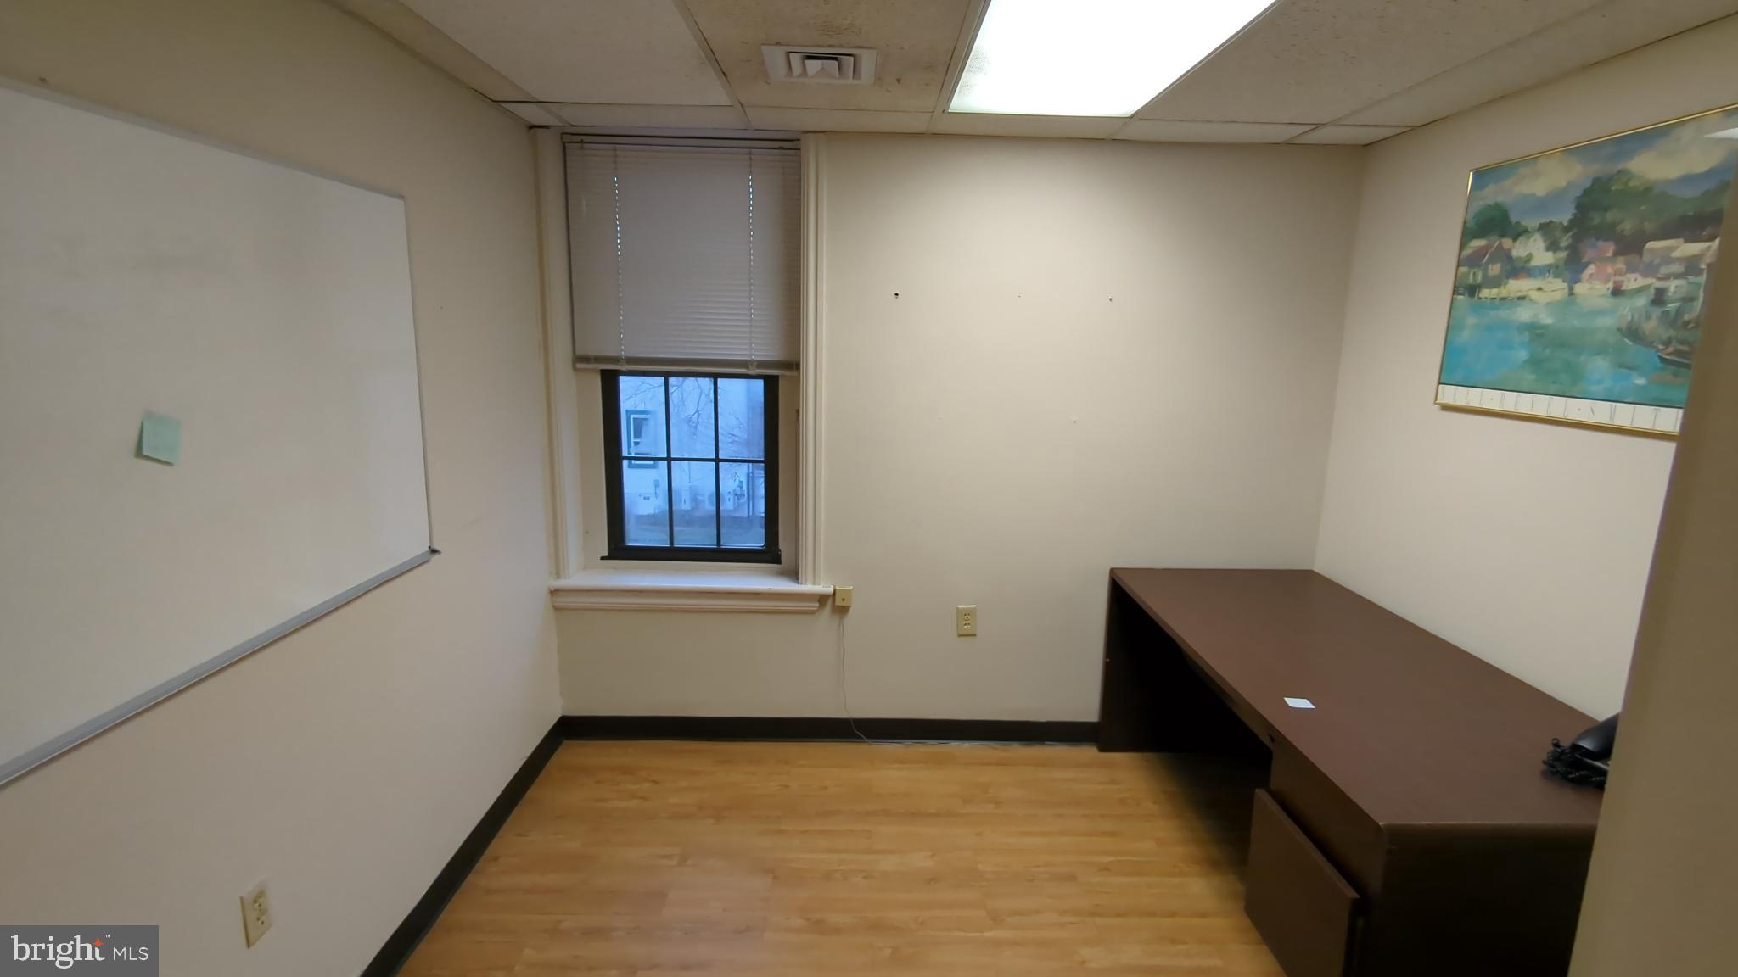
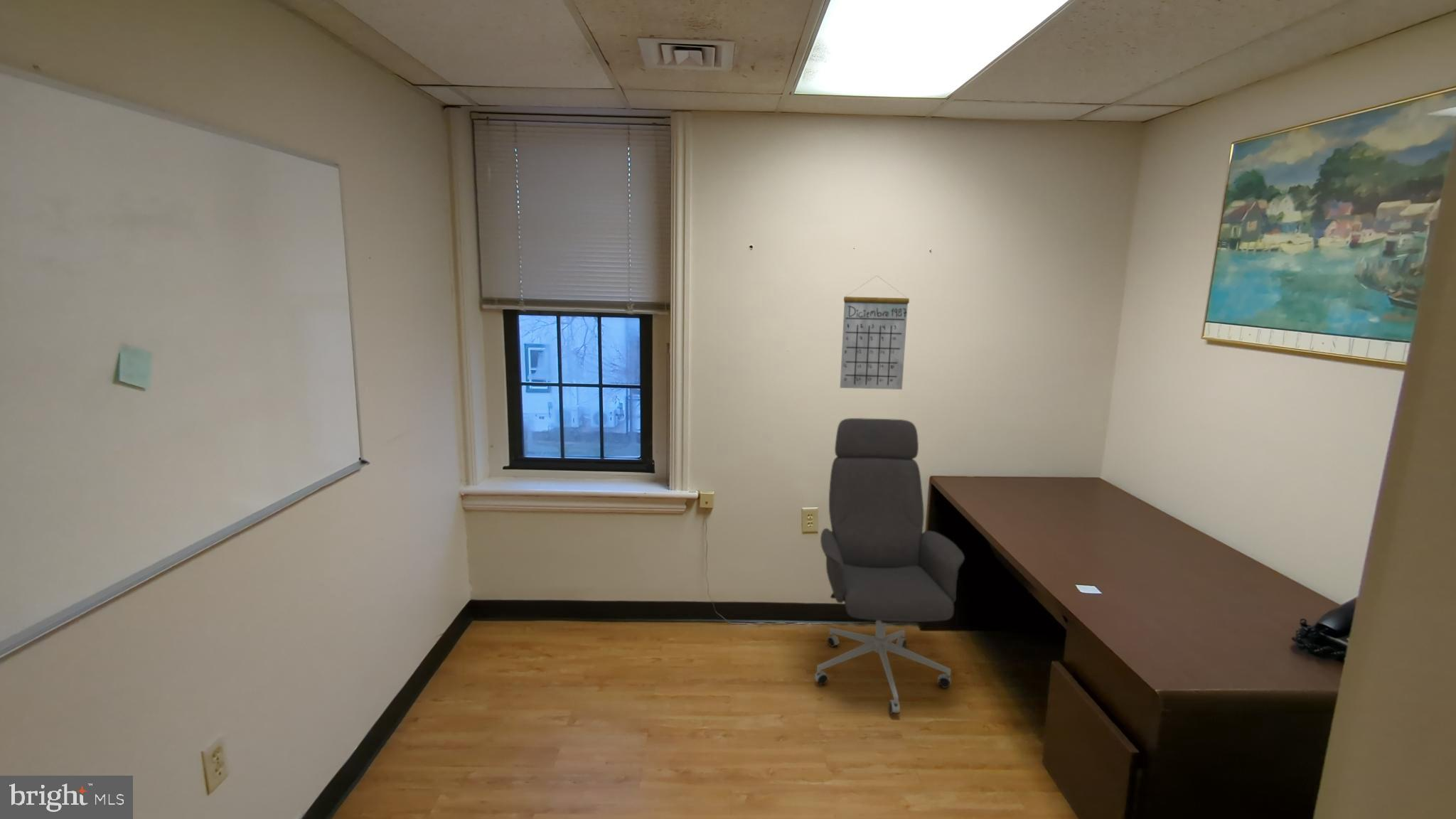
+ office chair [813,417,965,714]
+ calendar [840,275,910,390]
